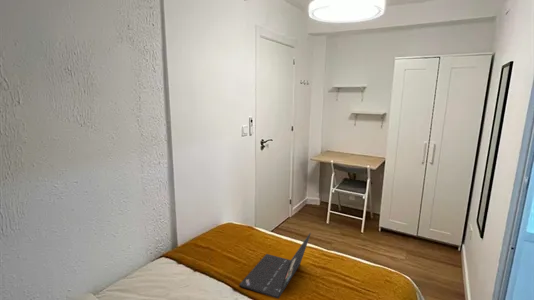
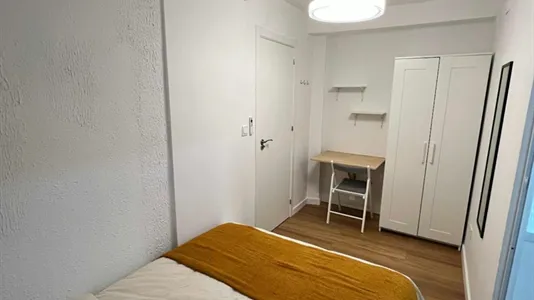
- laptop [238,232,312,300]
